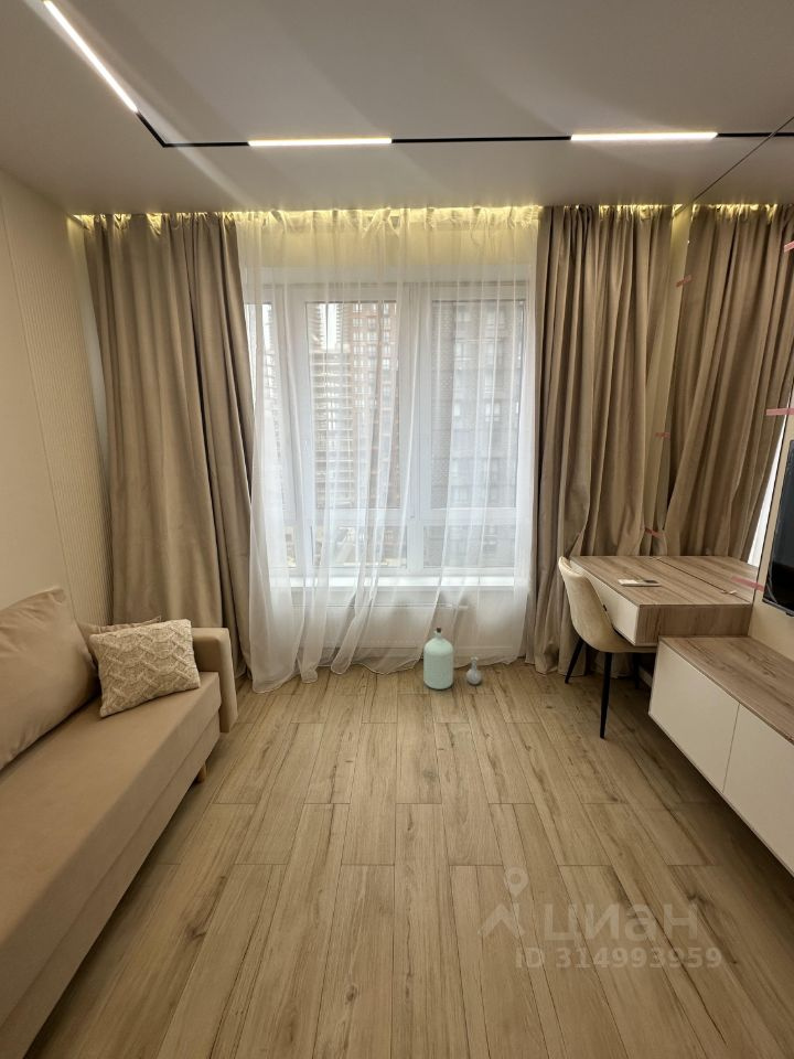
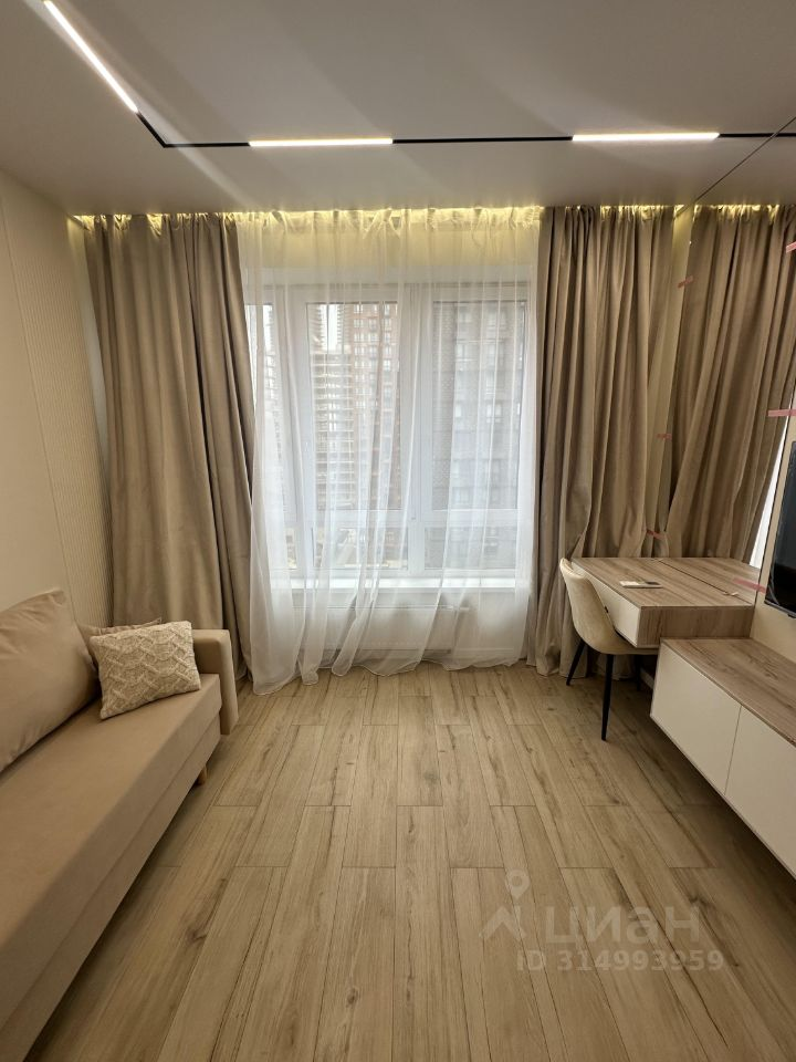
- bottle [422,627,483,691]
